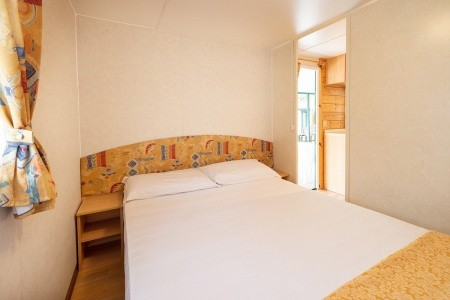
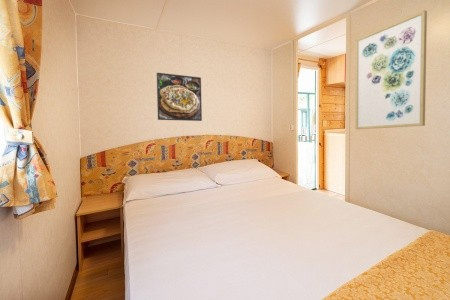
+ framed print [156,72,203,122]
+ wall art [355,9,428,130]
